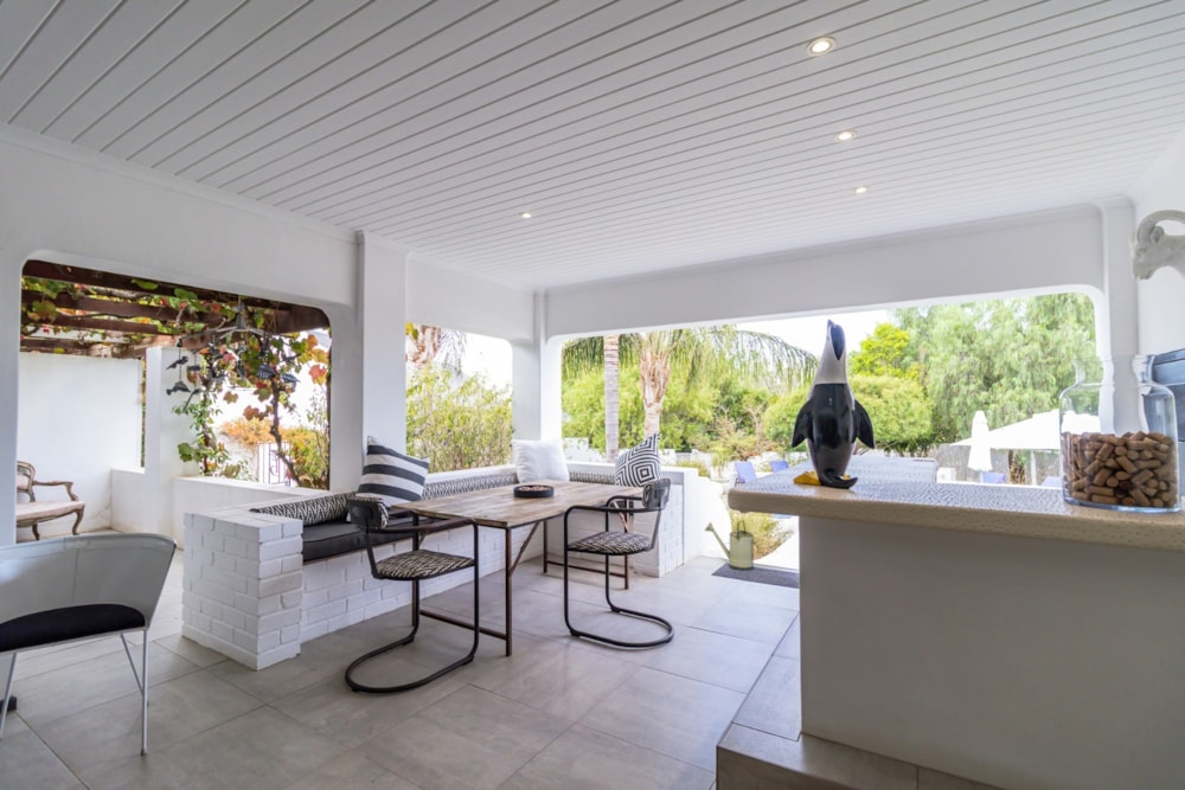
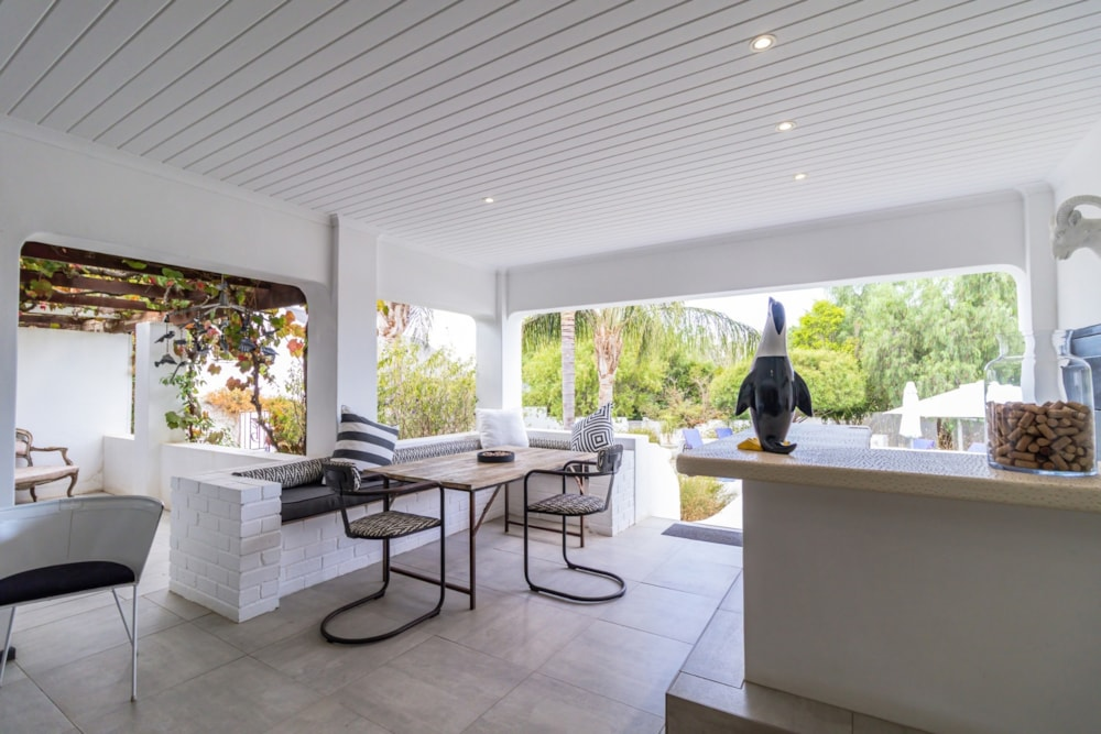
- watering can [704,519,760,572]
